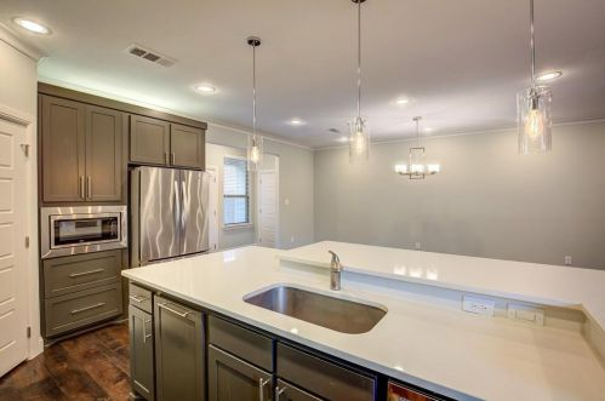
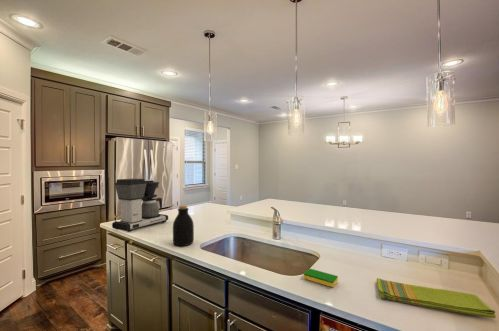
+ coffee maker [111,178,169,233]
+ dish sponge [303,268,339,288]
+ dish towel [376,277,497,319]
+ bottle [172,204,195,247]
